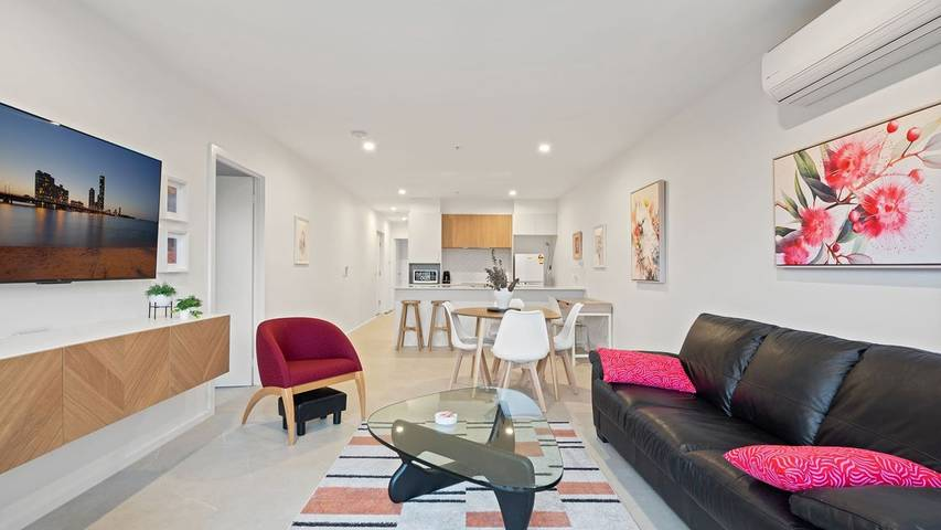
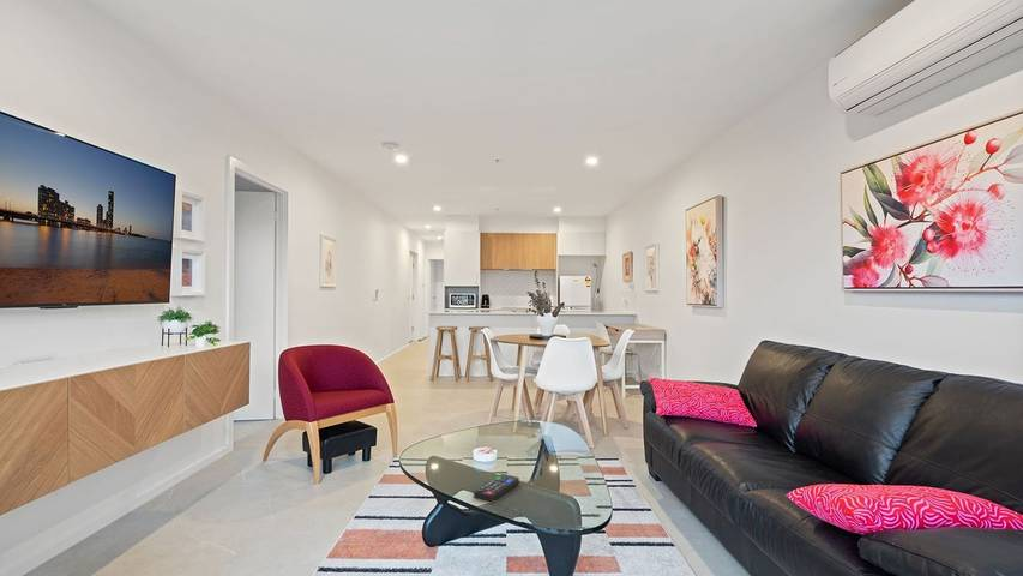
+ remote control [473,473,520,503]
